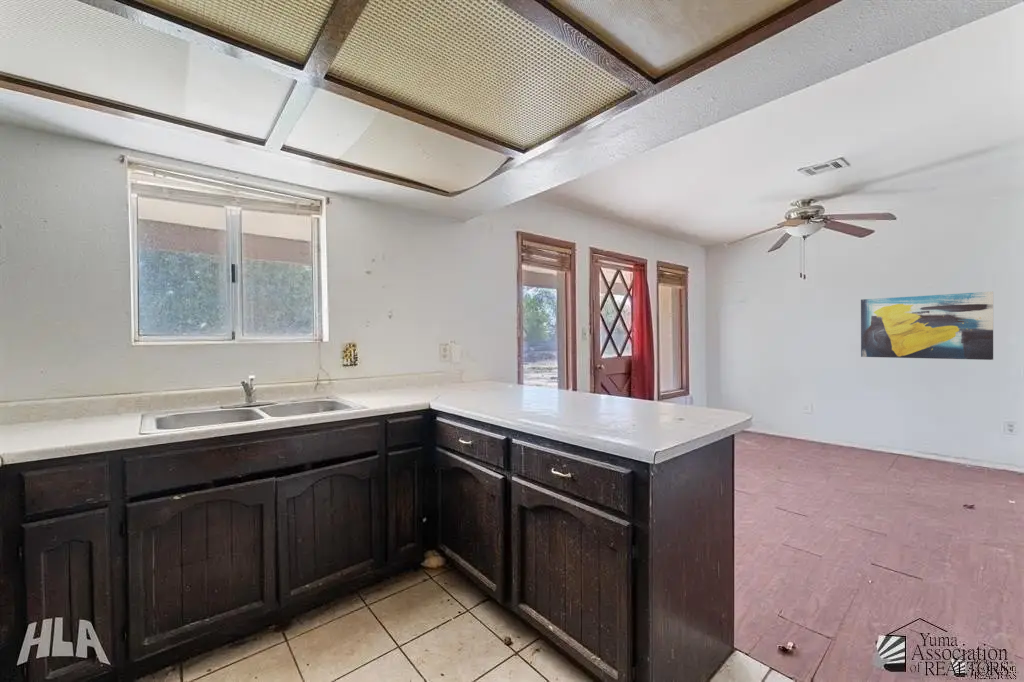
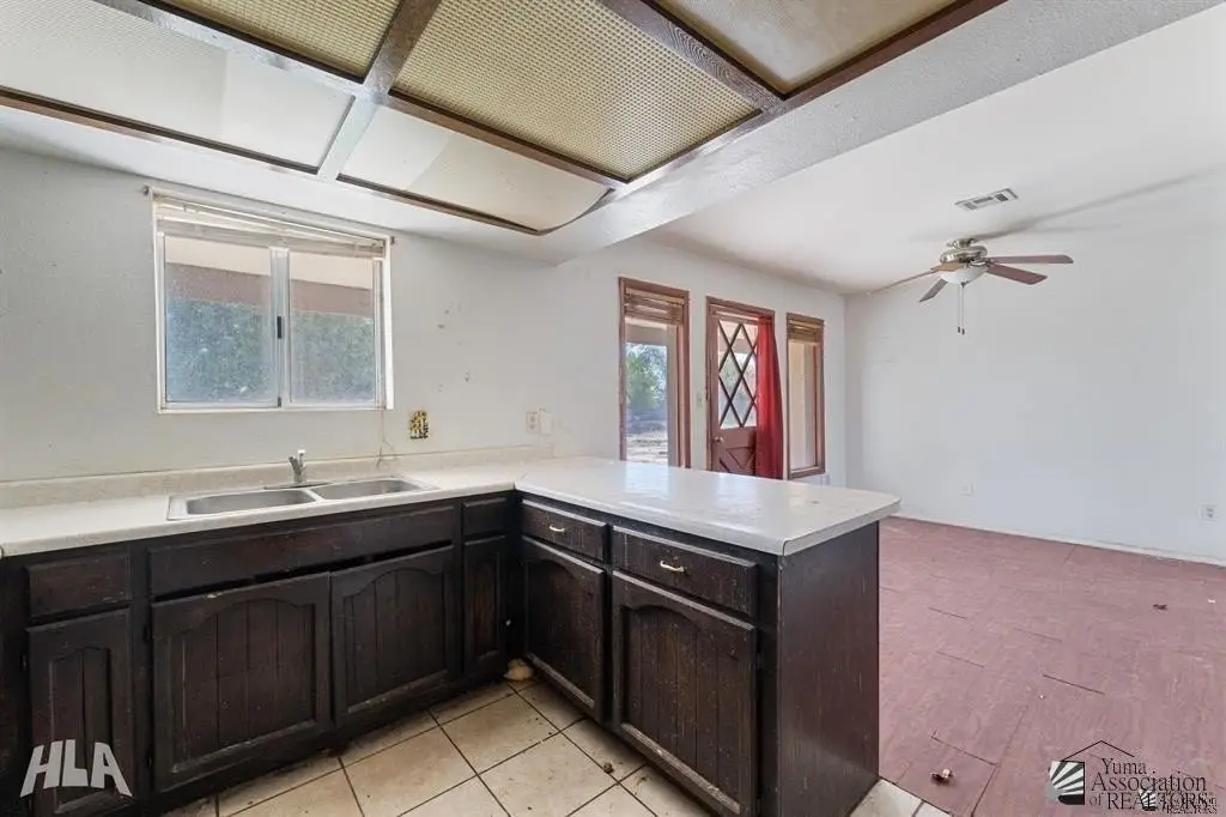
- wall art [860,291,994,361]
